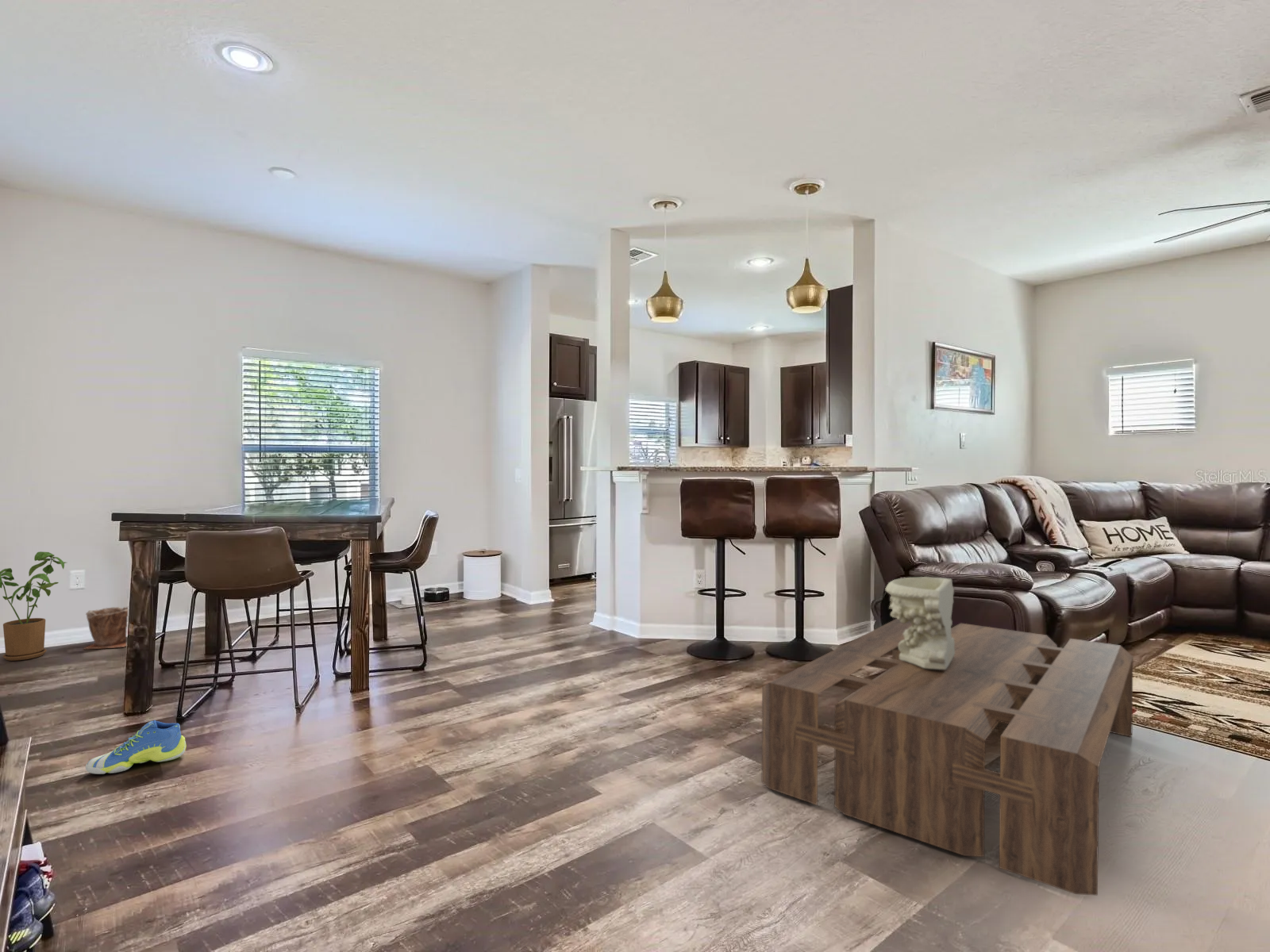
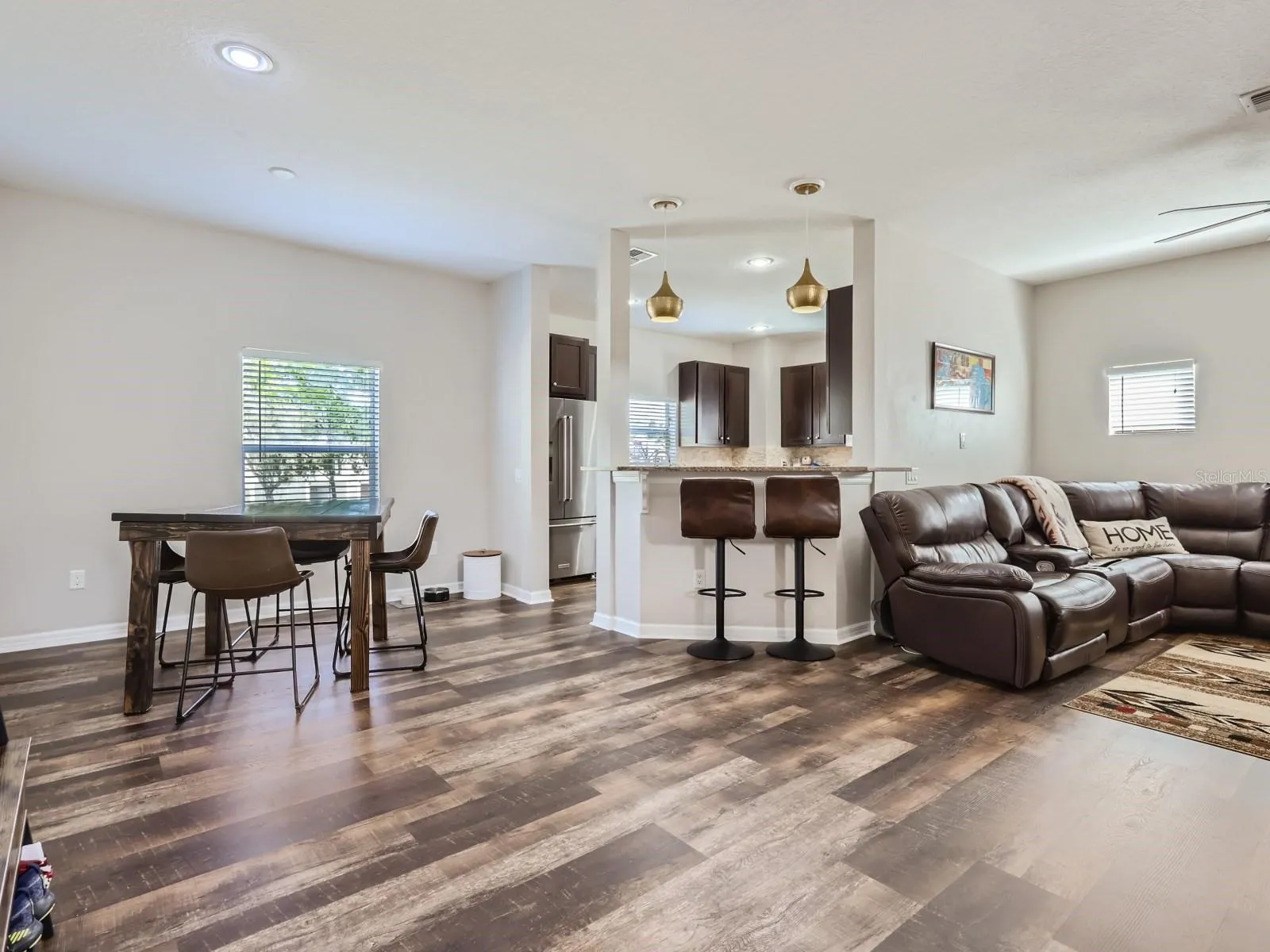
- plant pot [83,606,129,651]
- house plant [0,551,67,662]
- sneaker [85,720,187,775]
- decorative bowl [884,576,955,670]
- coffee table [761,618,1134,896]
